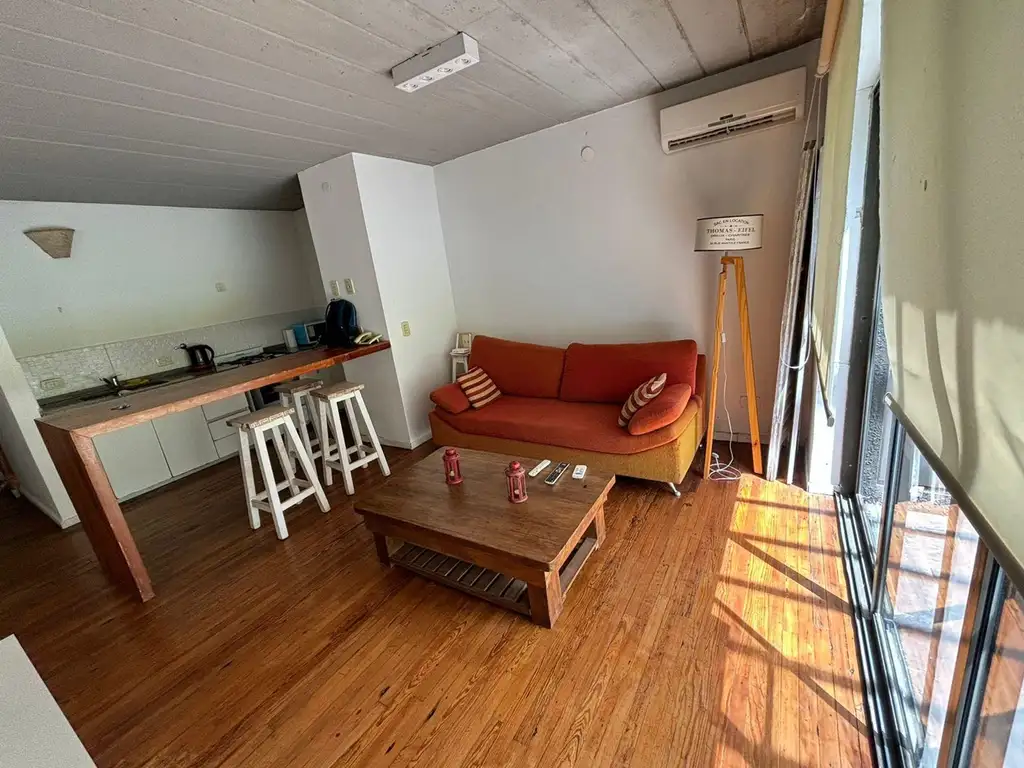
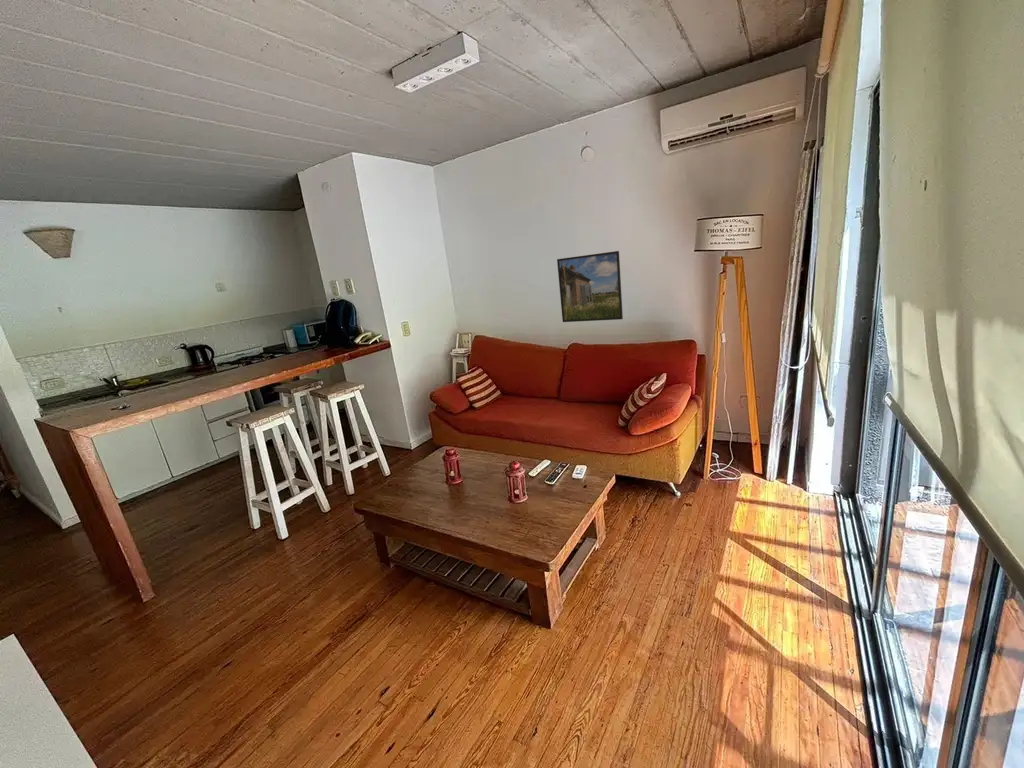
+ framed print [556,250,624,323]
